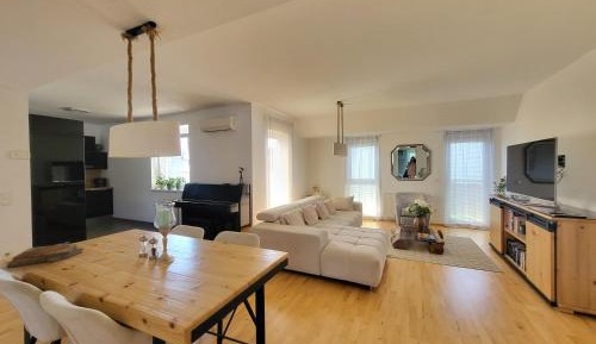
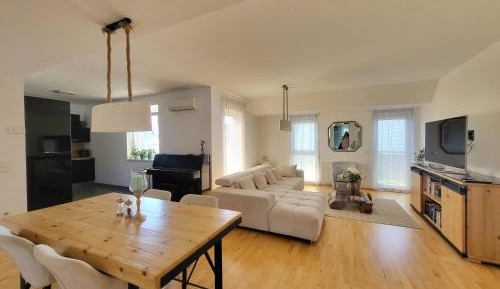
- clipboard [6,240,83,269]
